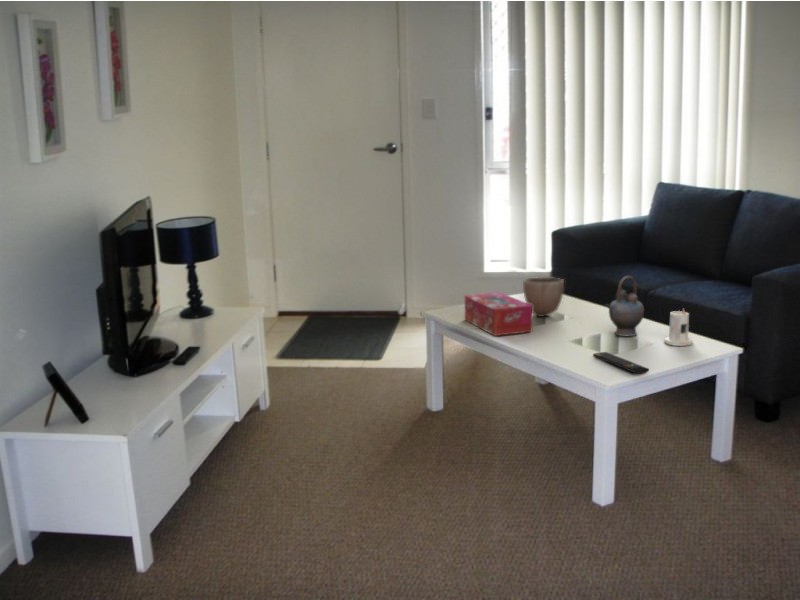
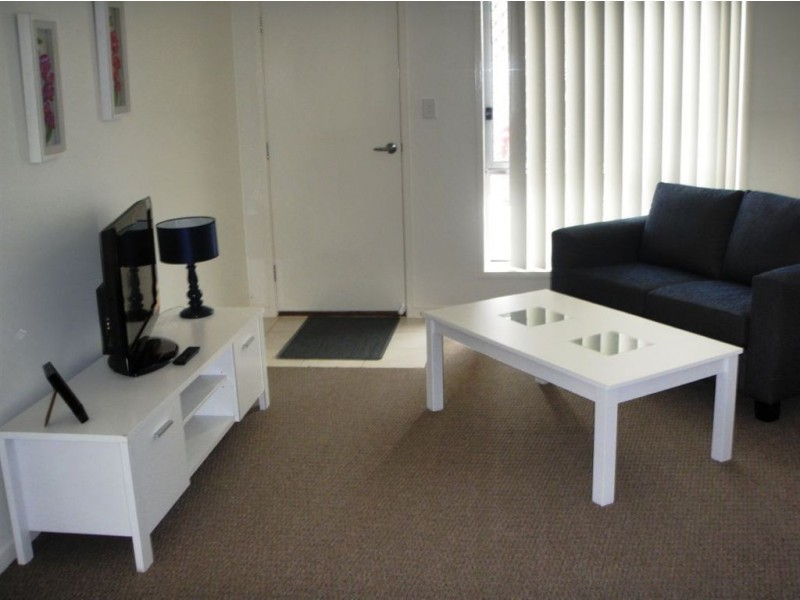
- teapot [605,275,645,337]
- decorative bowl [522,276,565,318]
- tissue box [464,291,533,337]
- candle [663,308,694,347]
- remote control [592,351,650,375]
